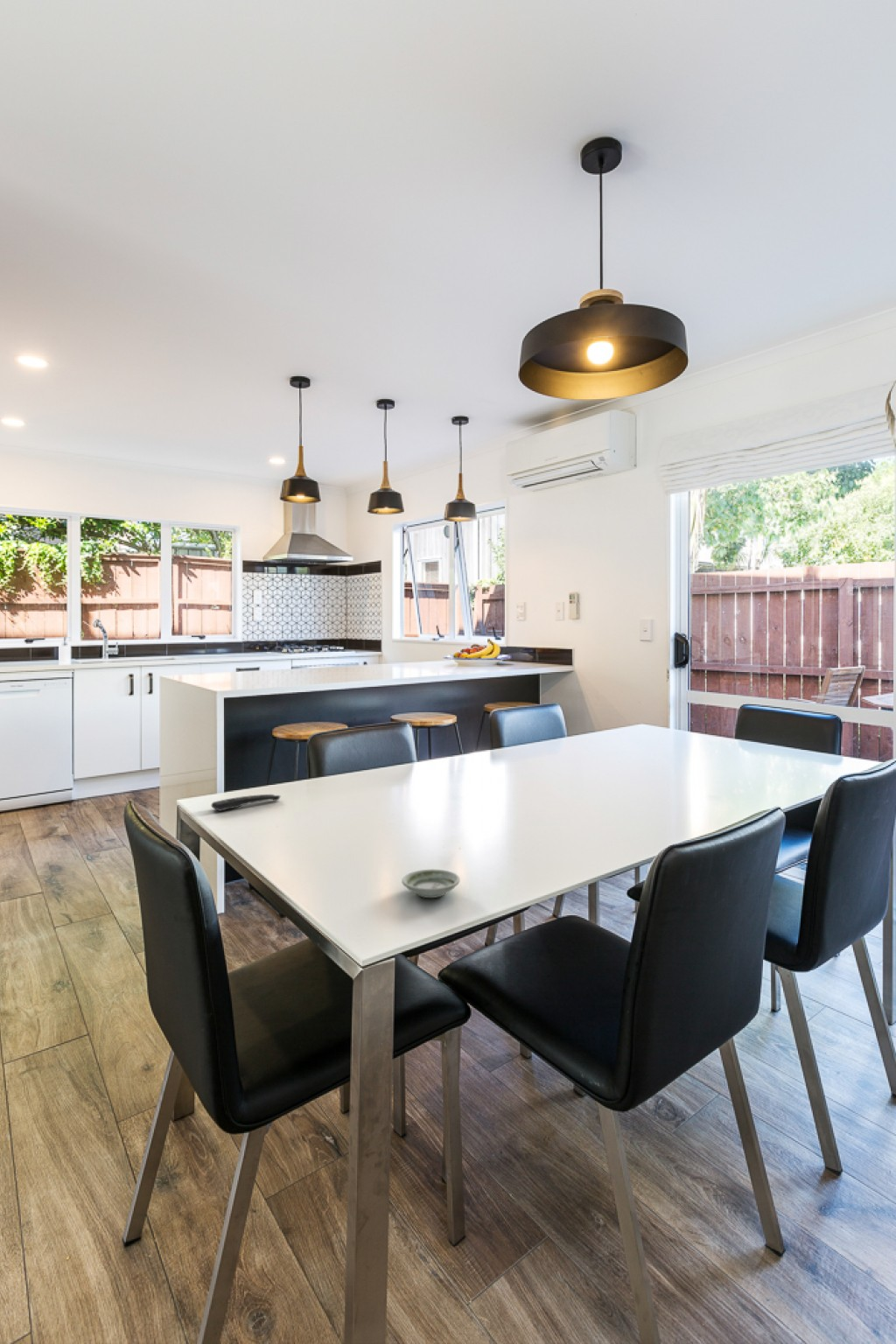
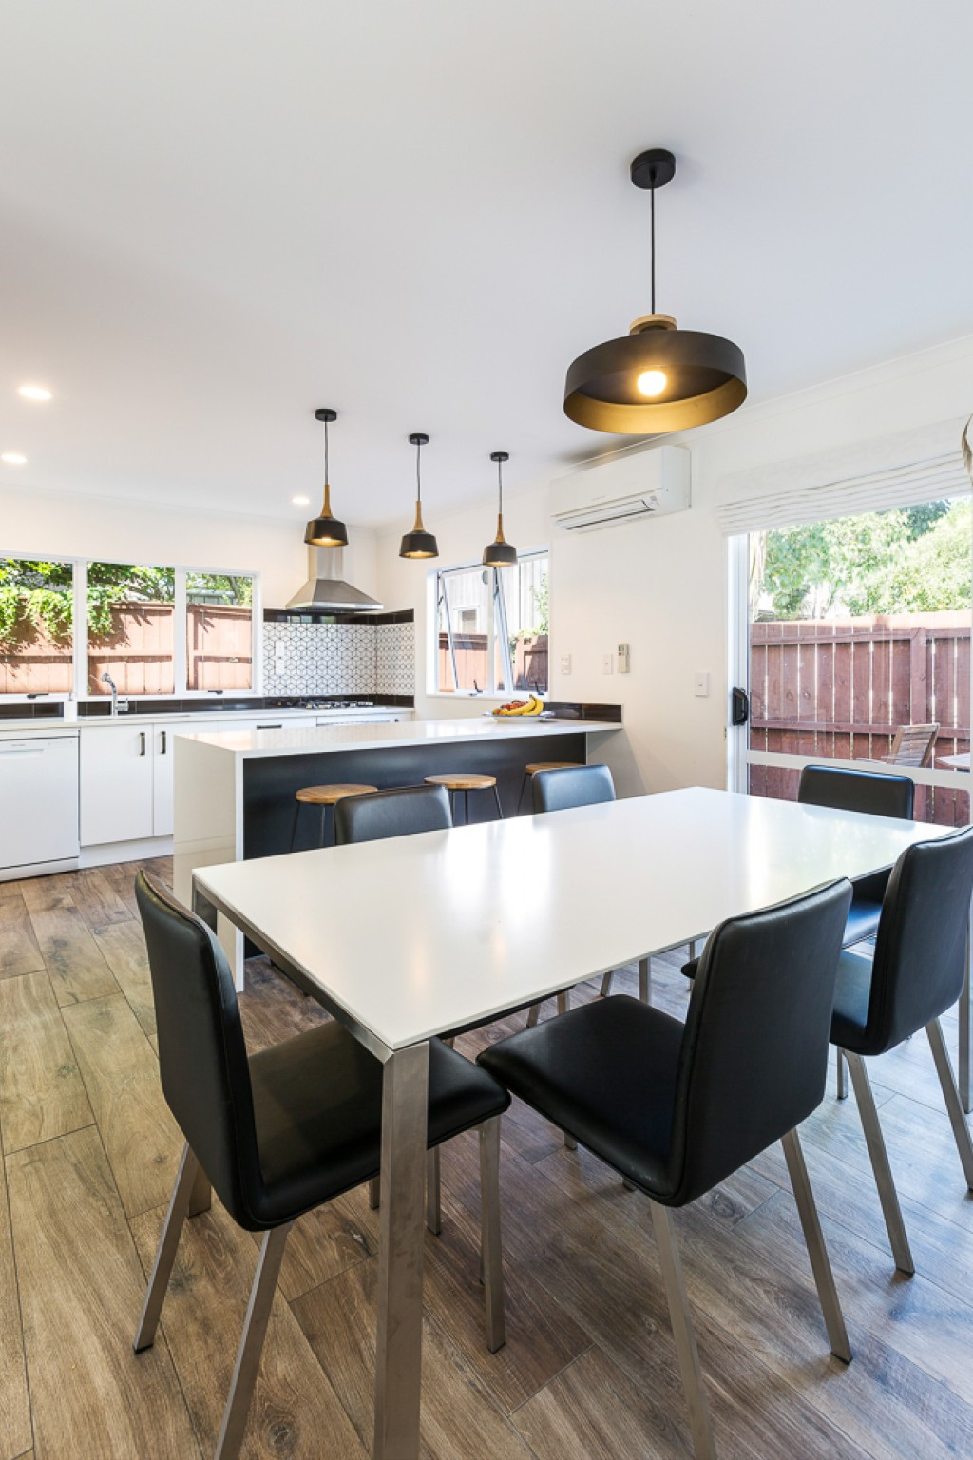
- remote control [211,794,281,812]
- saucer [401,868,461,899]
